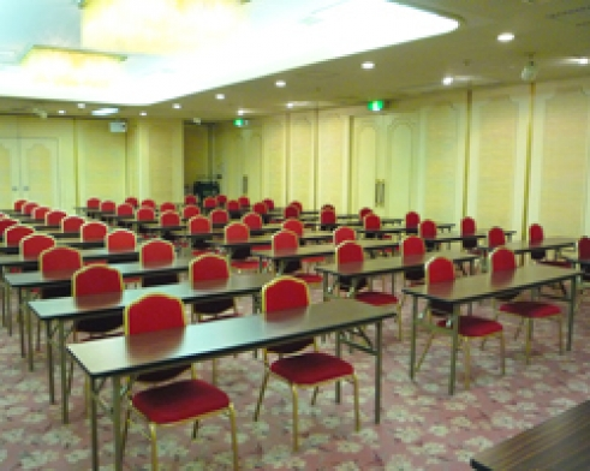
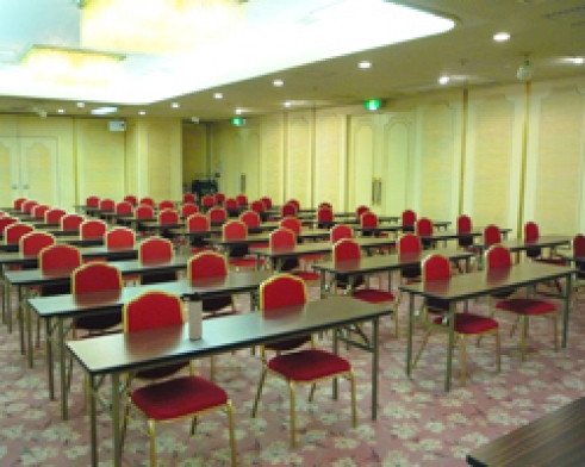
+ thermos bottle [181,291,204,341]
